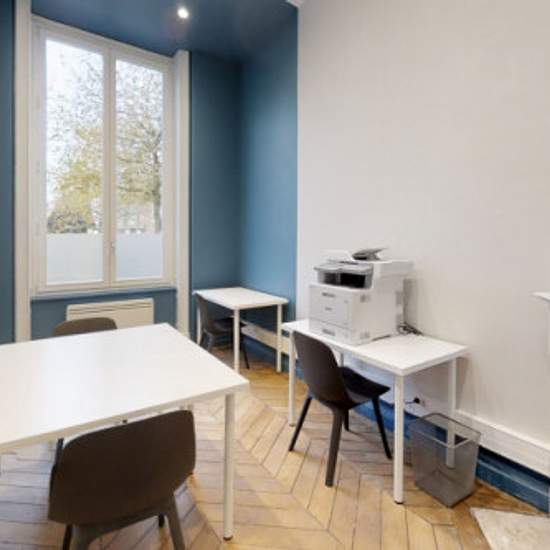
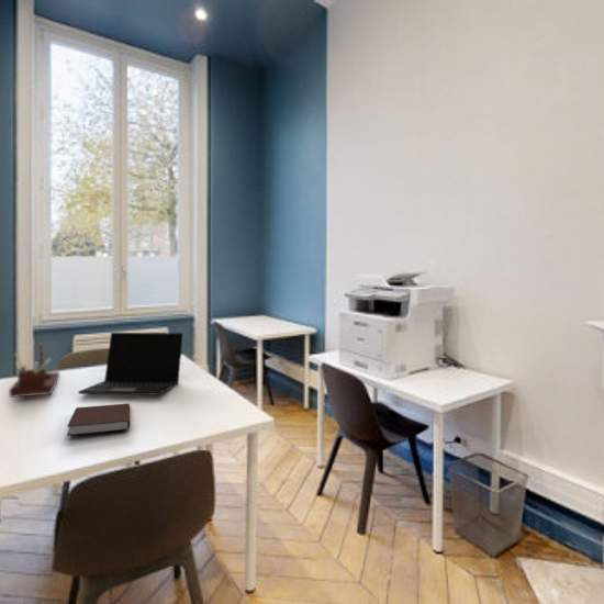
+ laptop [77,332,184,396]
+ desk organizer [9,343,60,399]
+ notebook [66,402,131,437]
